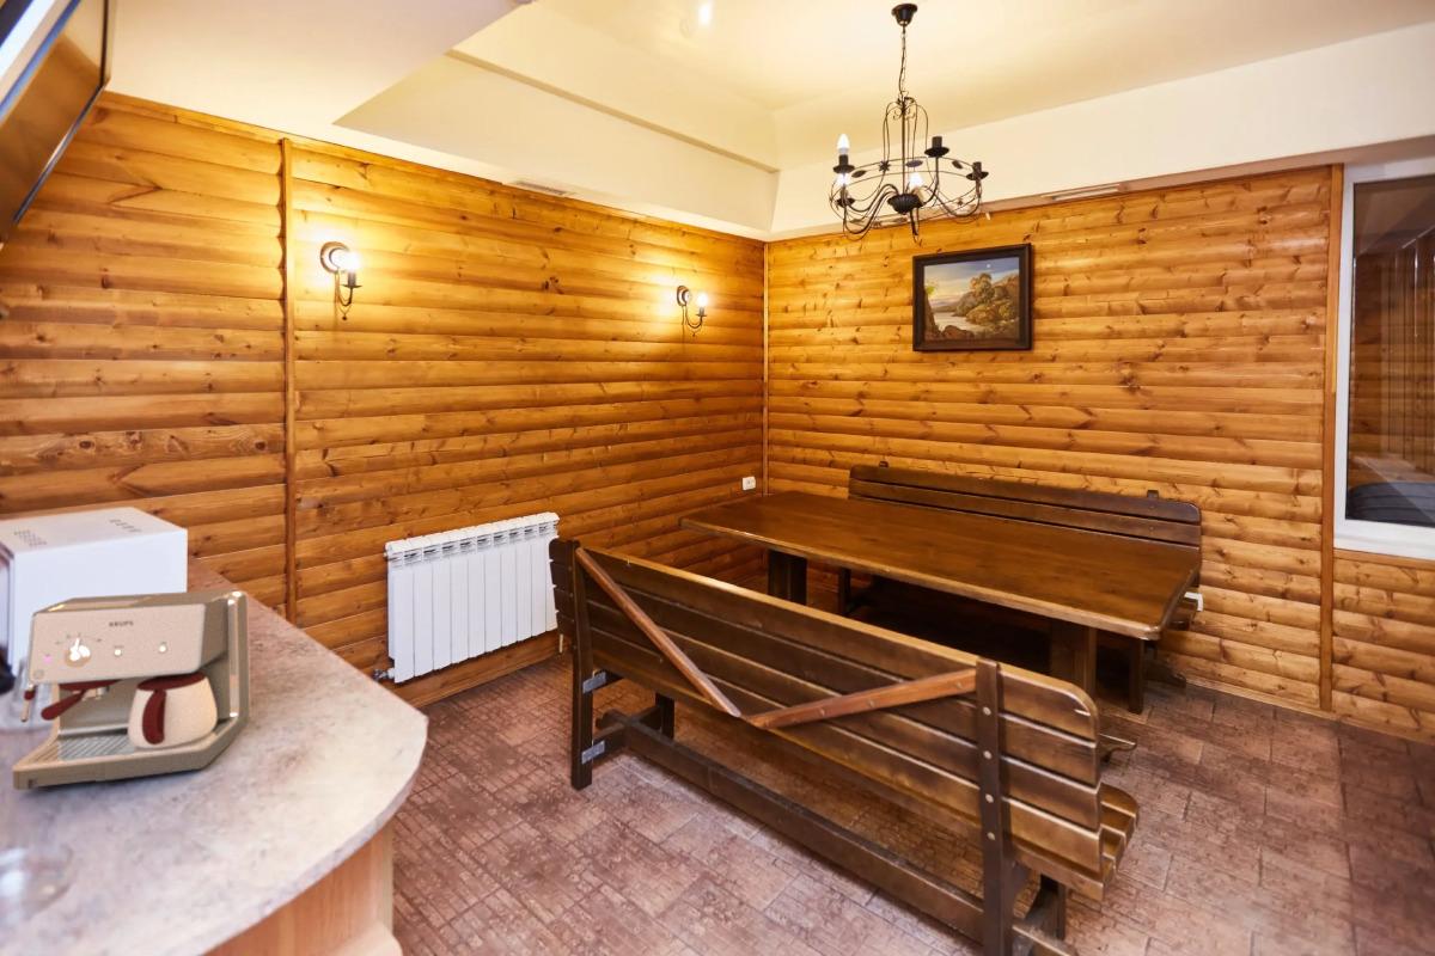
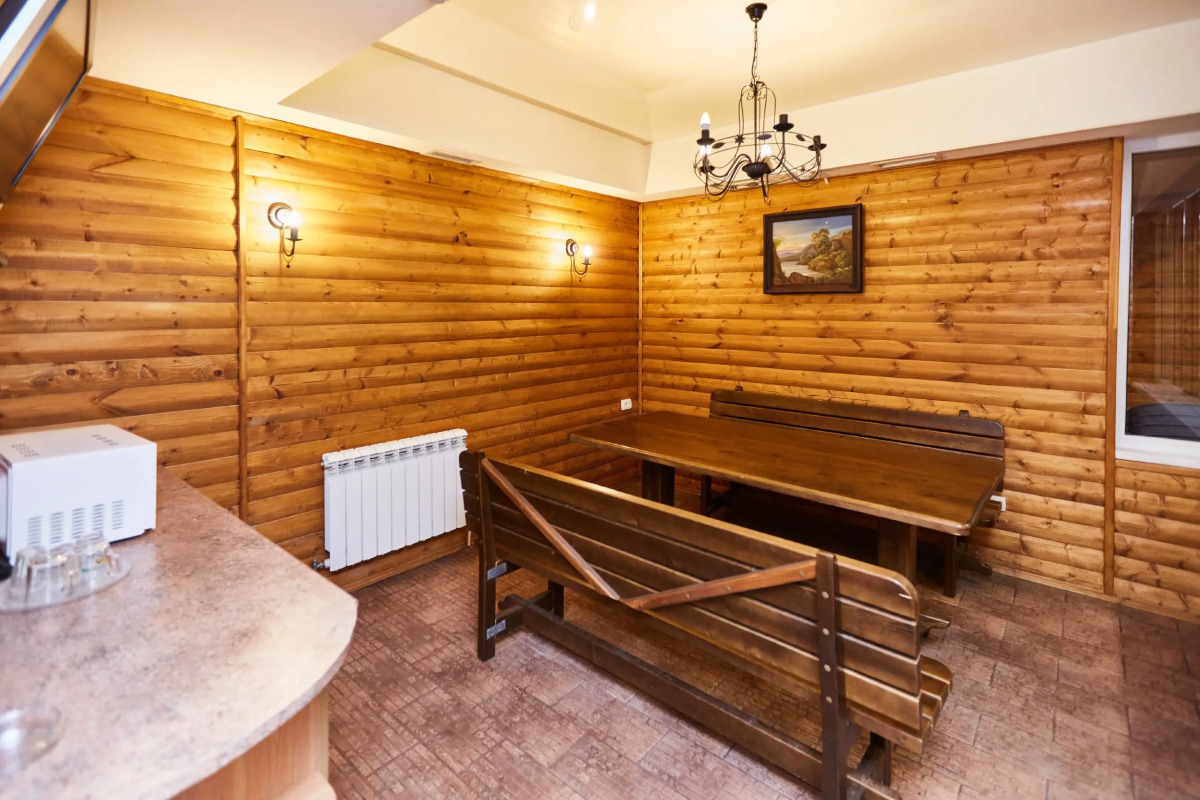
- coffee maker [11,588,252,791]
